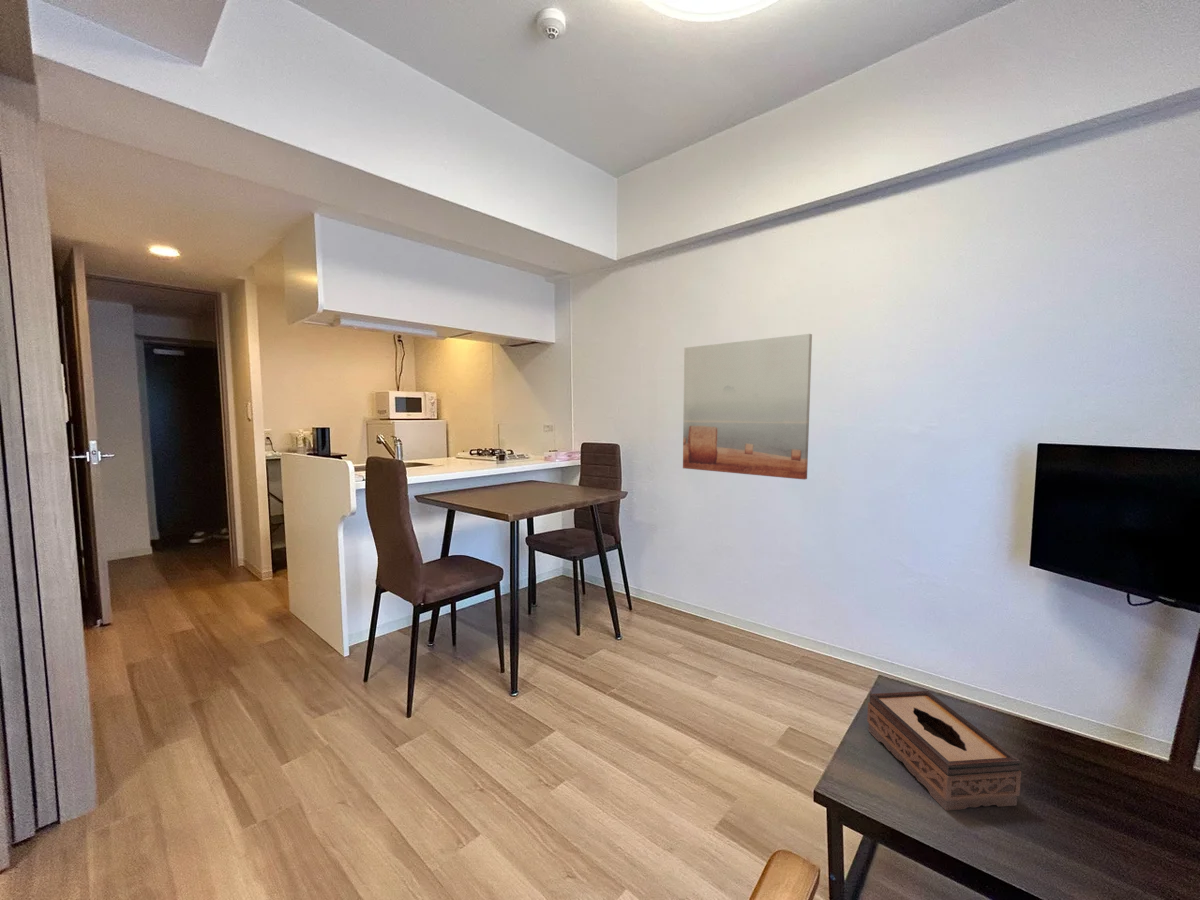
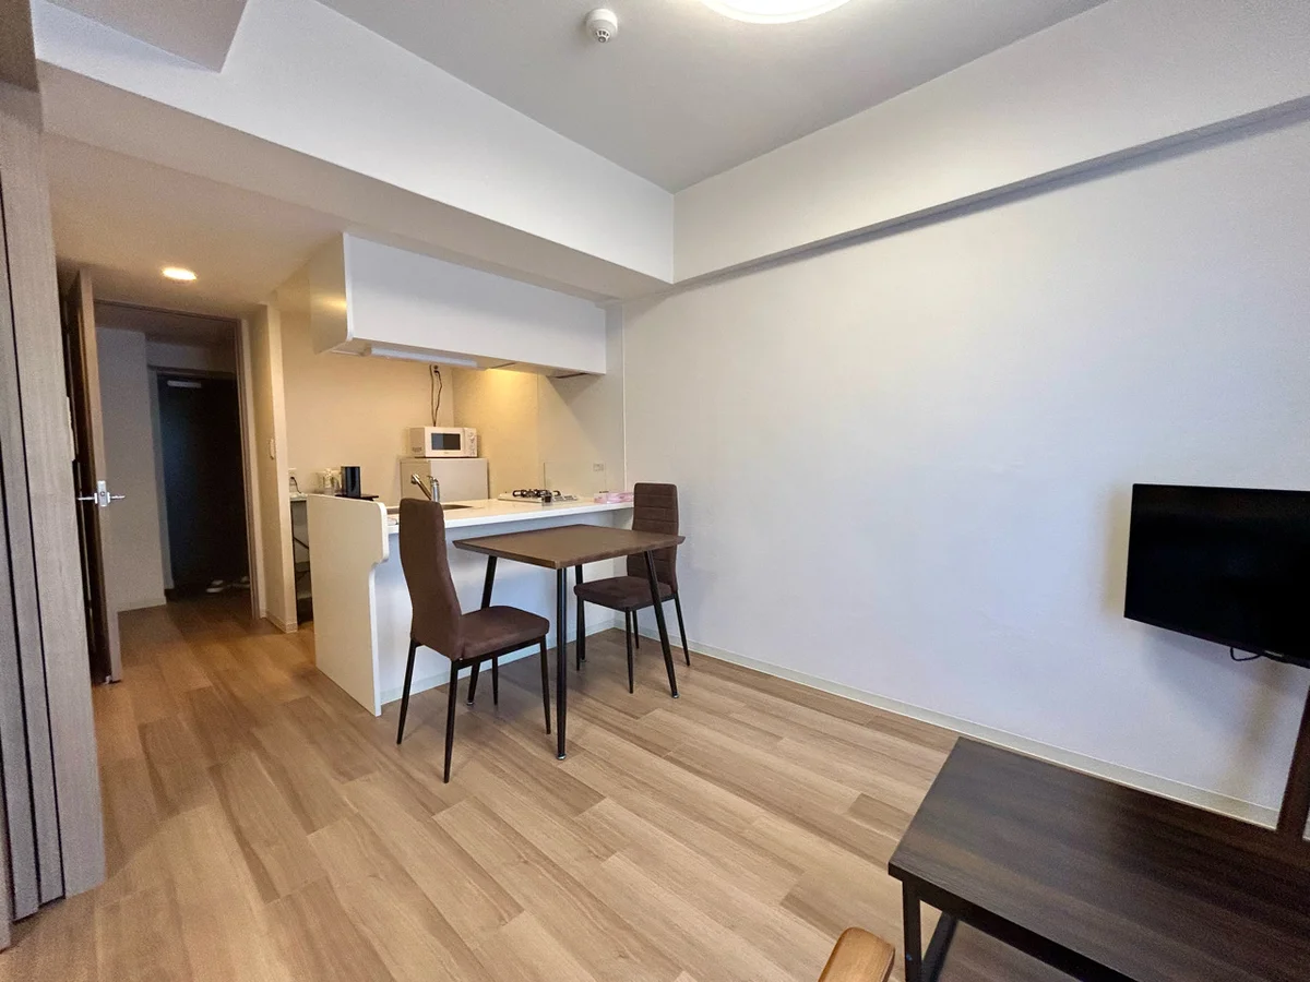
- wall art [682,333,813,481]
- tissue box [866,690,1022,812]
